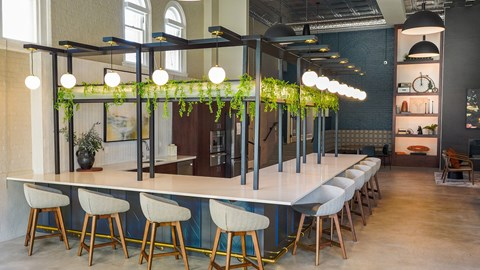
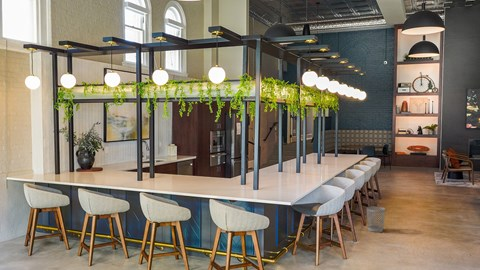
+ wastebasket [366,206,386,233]
